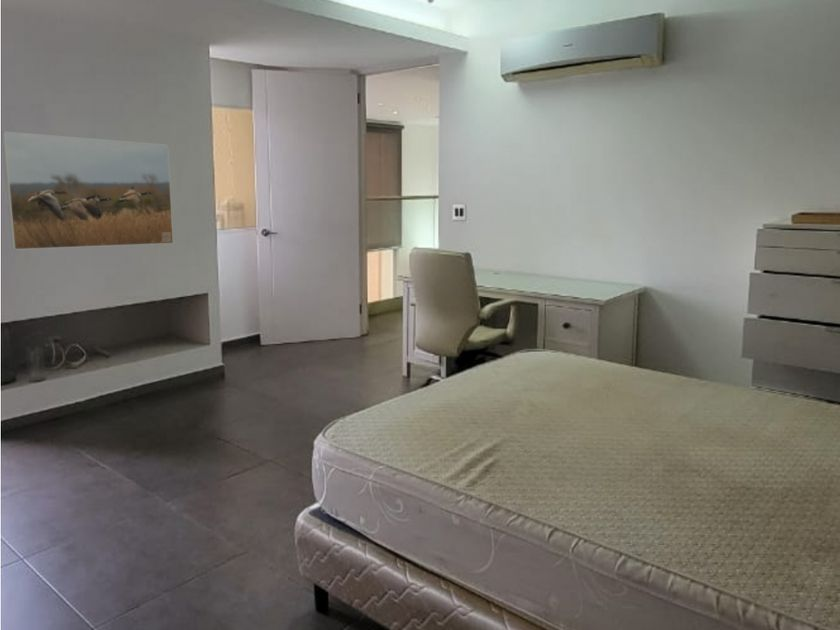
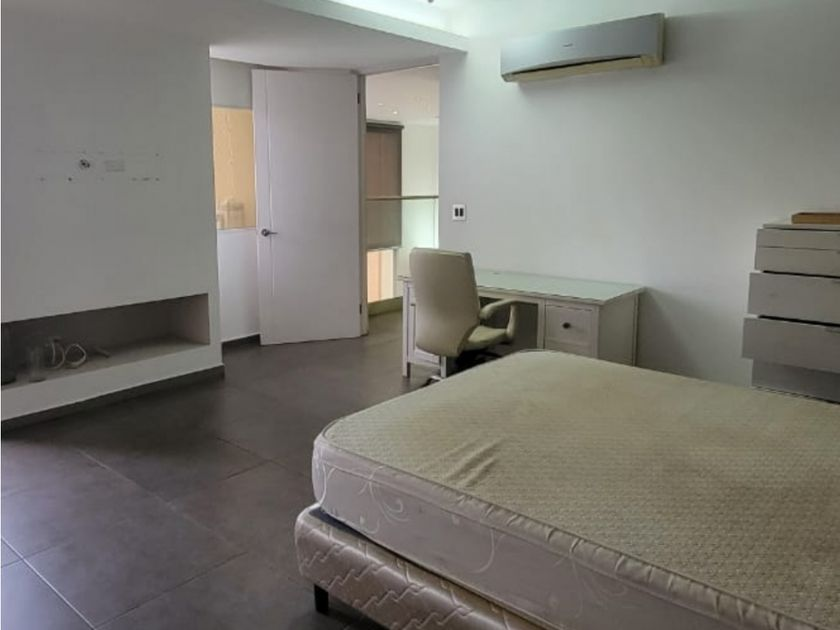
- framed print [1,130,174,251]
